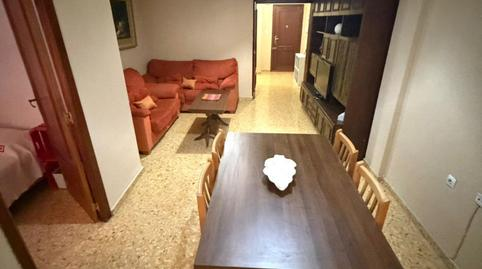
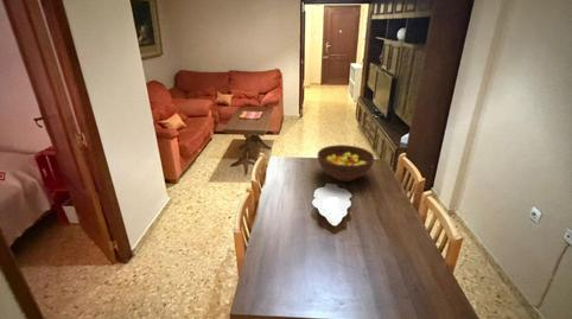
+ fruit bowl [317,143,375,183]
